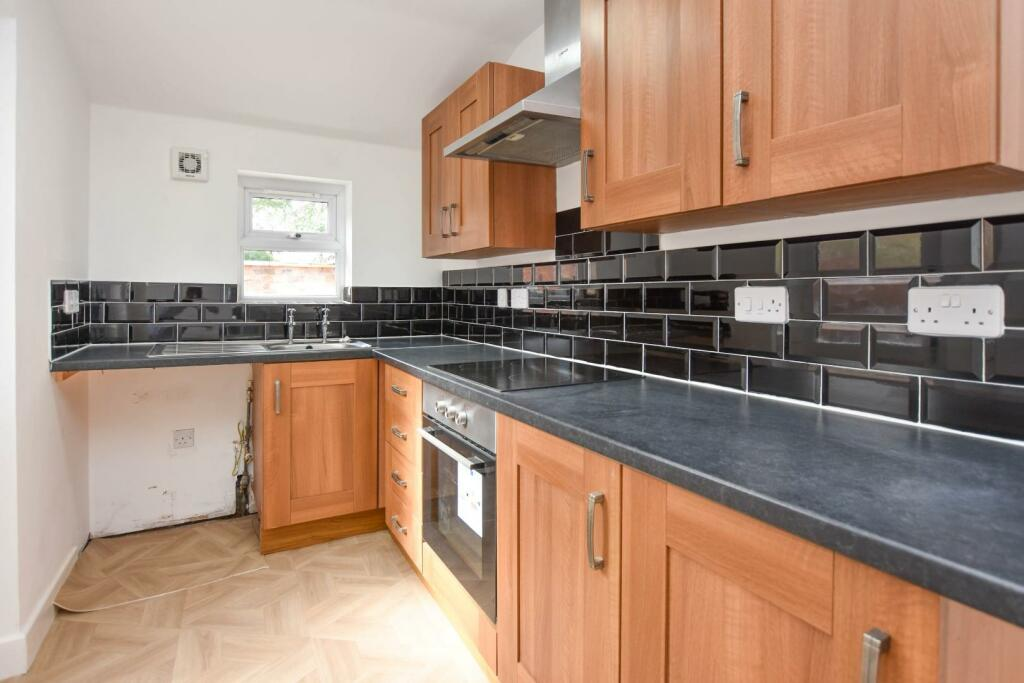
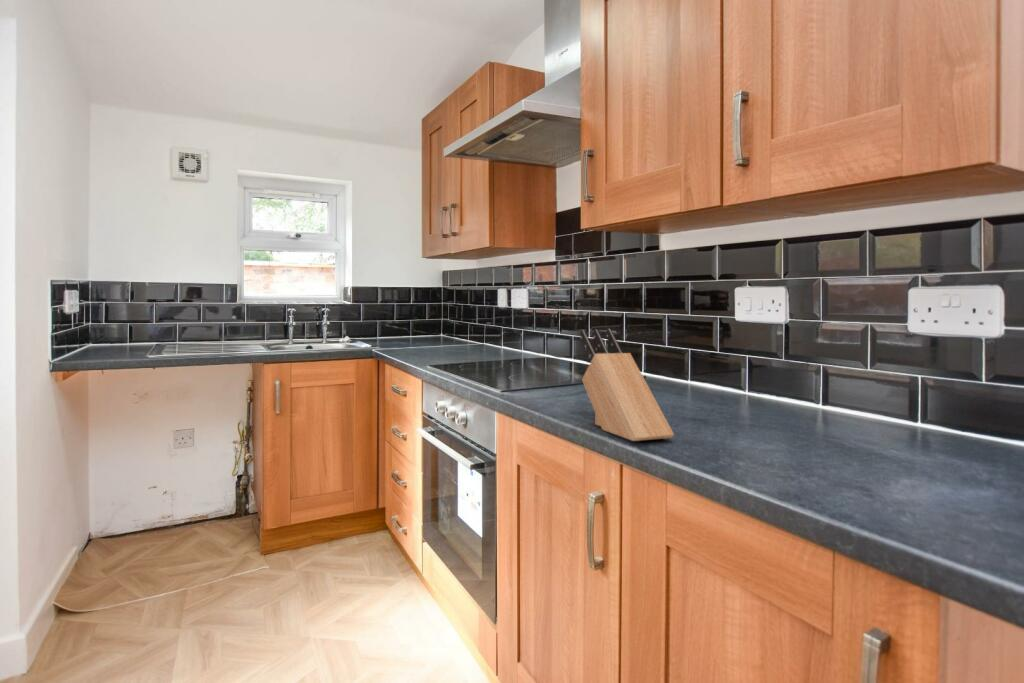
+ knife block [579,327,675,442]
